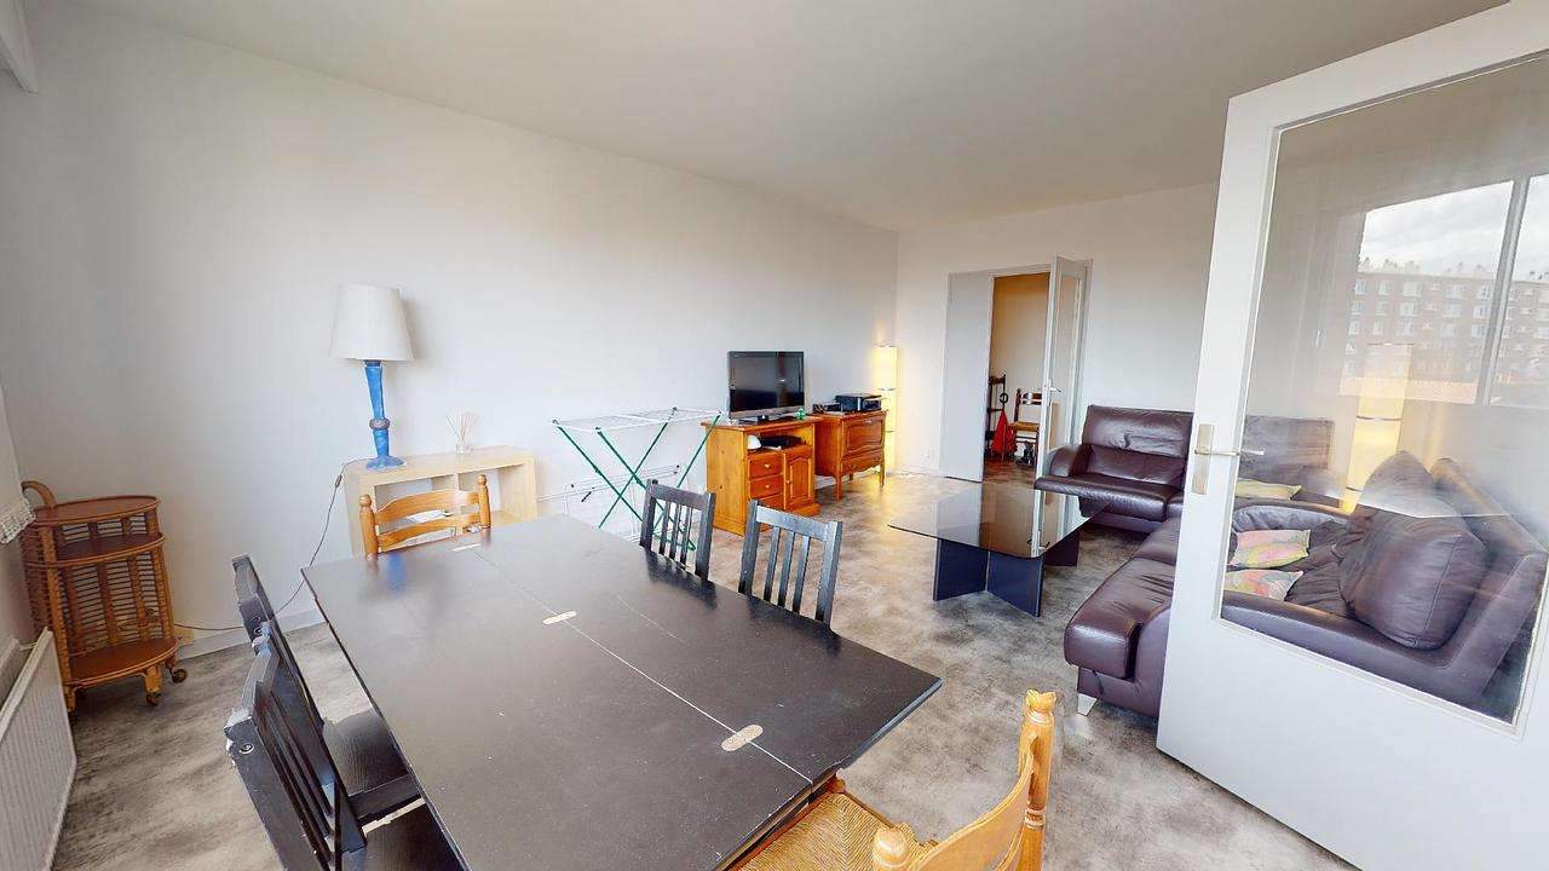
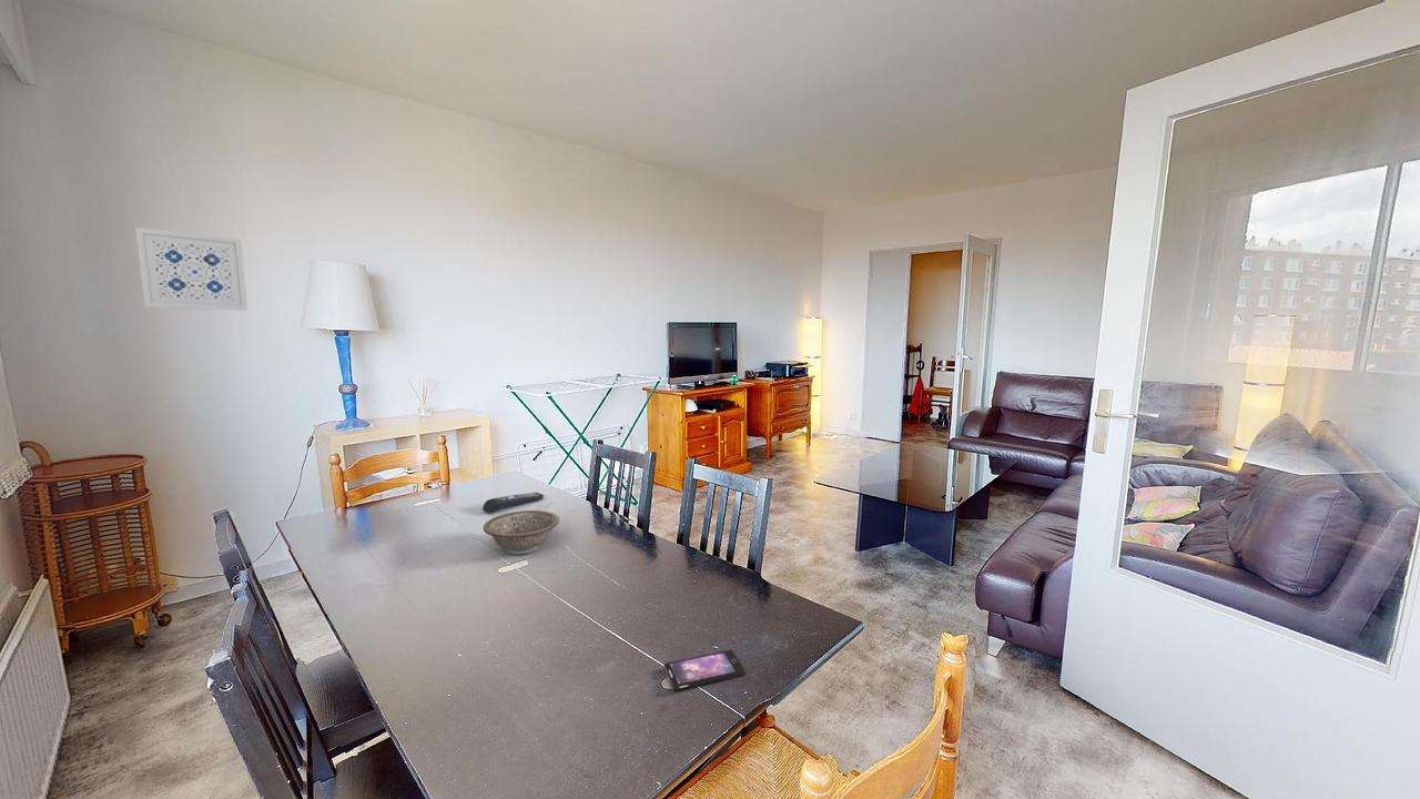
+ wall art [134,226,248,312]
+ decorative bowl [483,509,560,556]
+ smartphone [662,649,746,691]
+ remote control [481,492,545,514]
